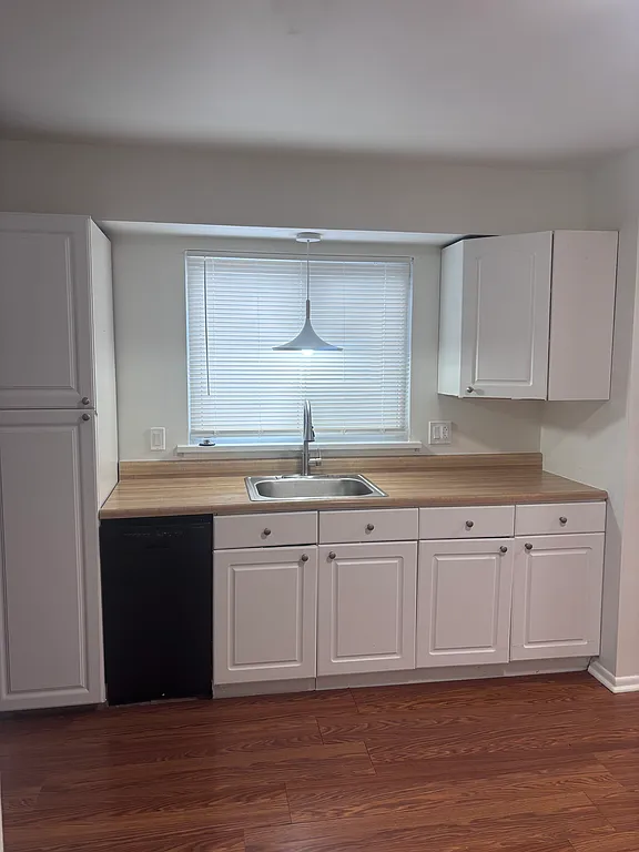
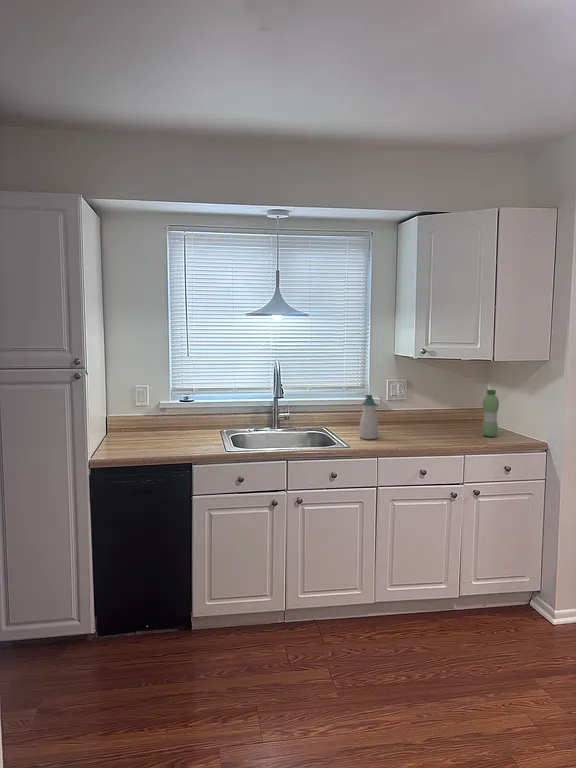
+ water bottle [481,389,500,438]
+ soap bottle [358,394,379,440]
